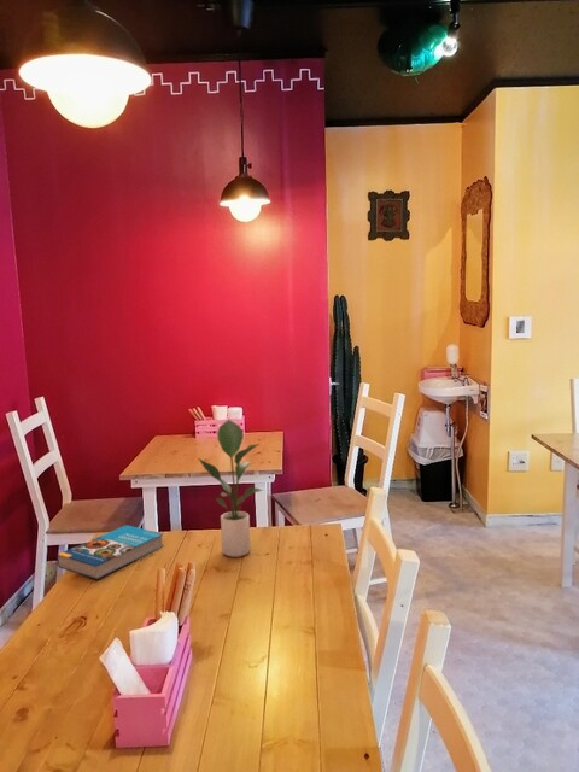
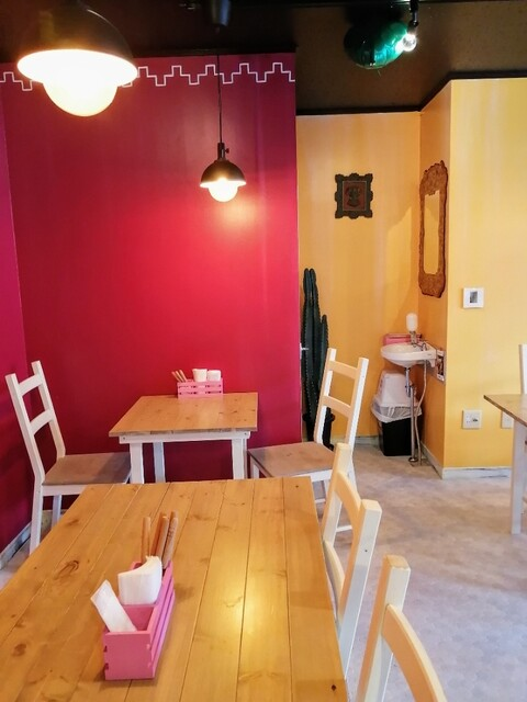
- potted plant [198,419,265,558]
- book [55,524,165,580]
